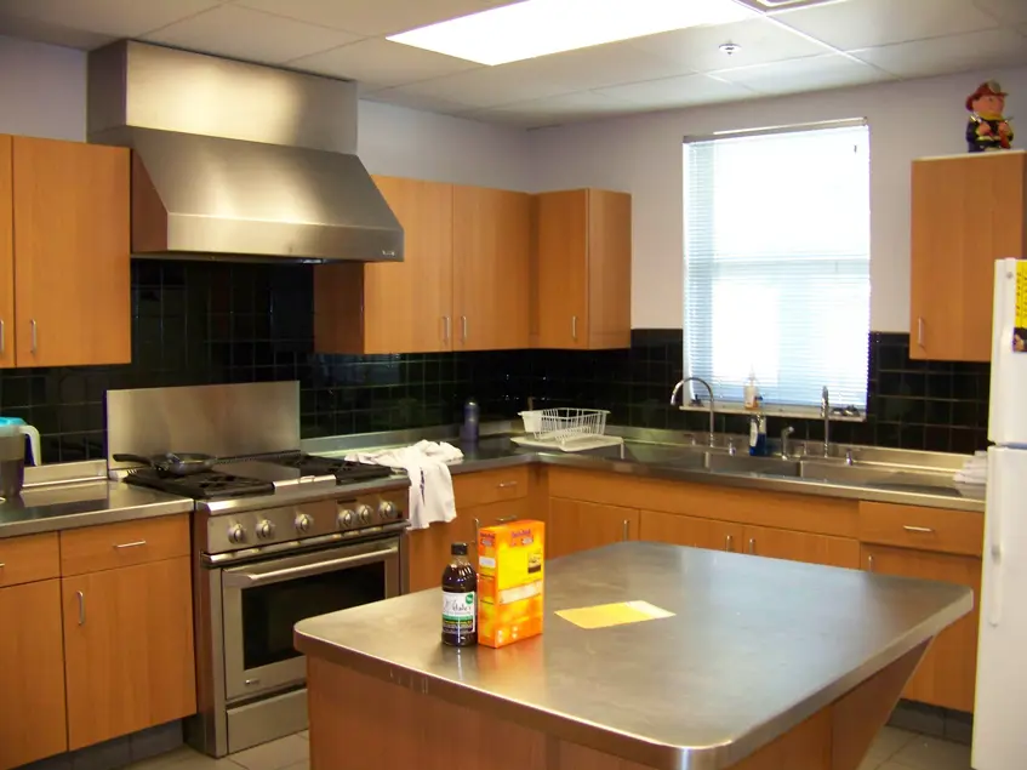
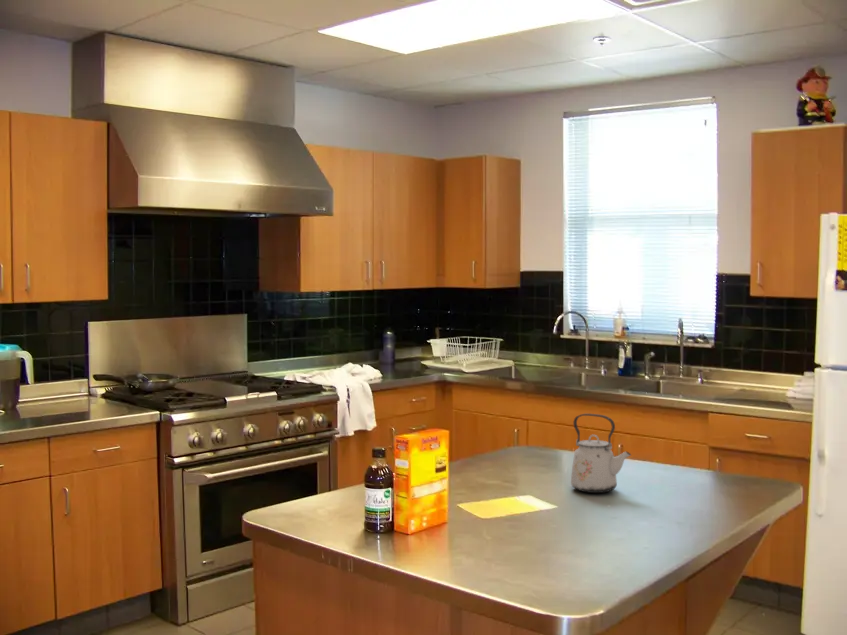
+ kettle [570,413,632,494]
